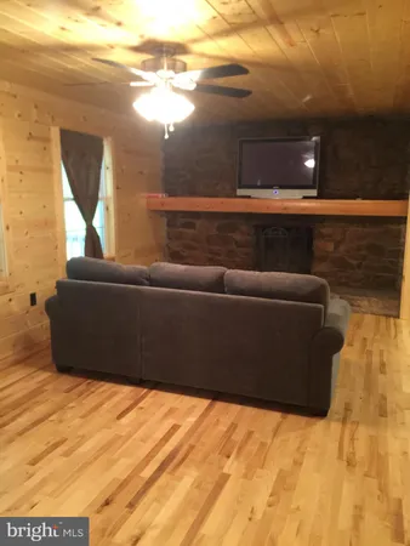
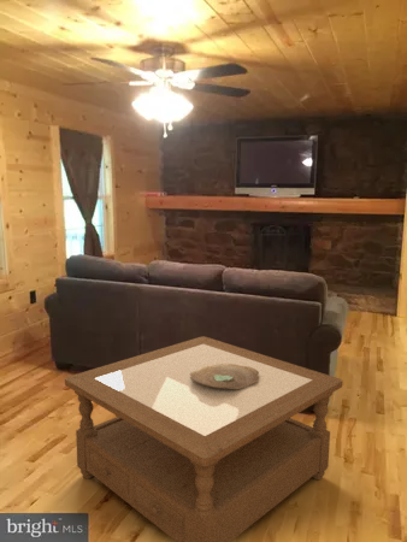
+ coffee table [64,335,343,542]
+ decorative bowl [190,364,259,389]
